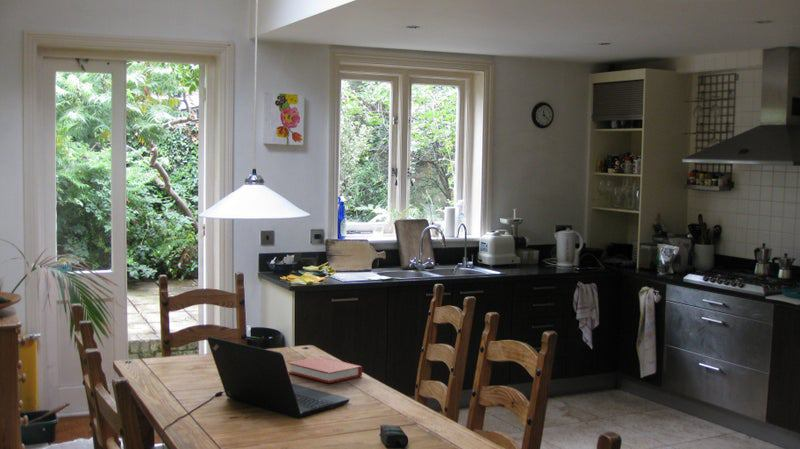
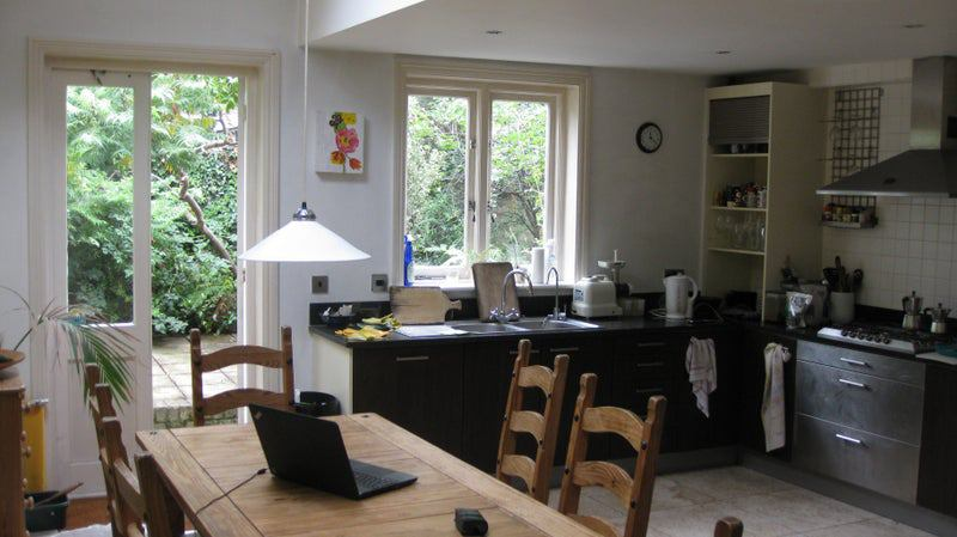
- book [286,356,363,384]
